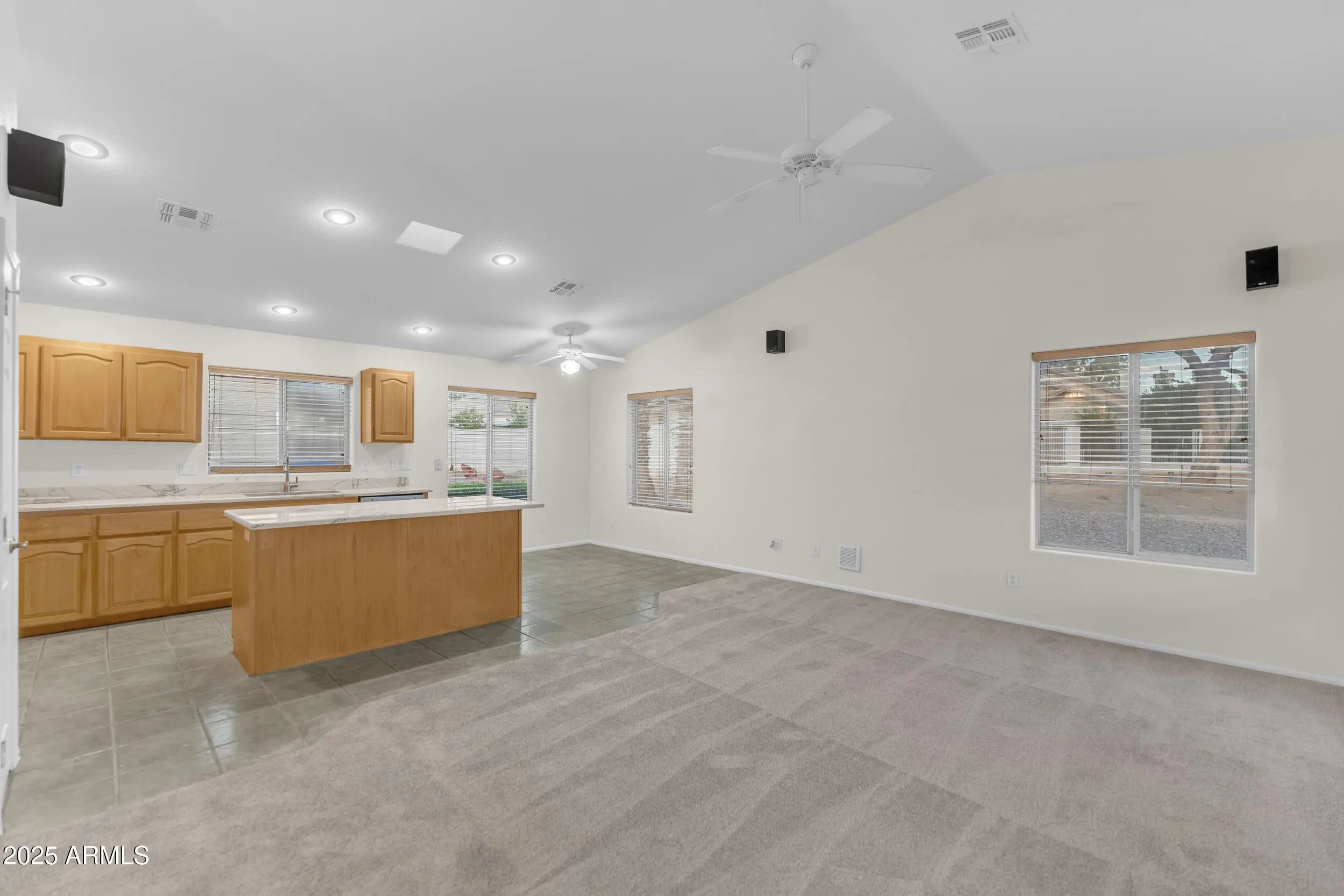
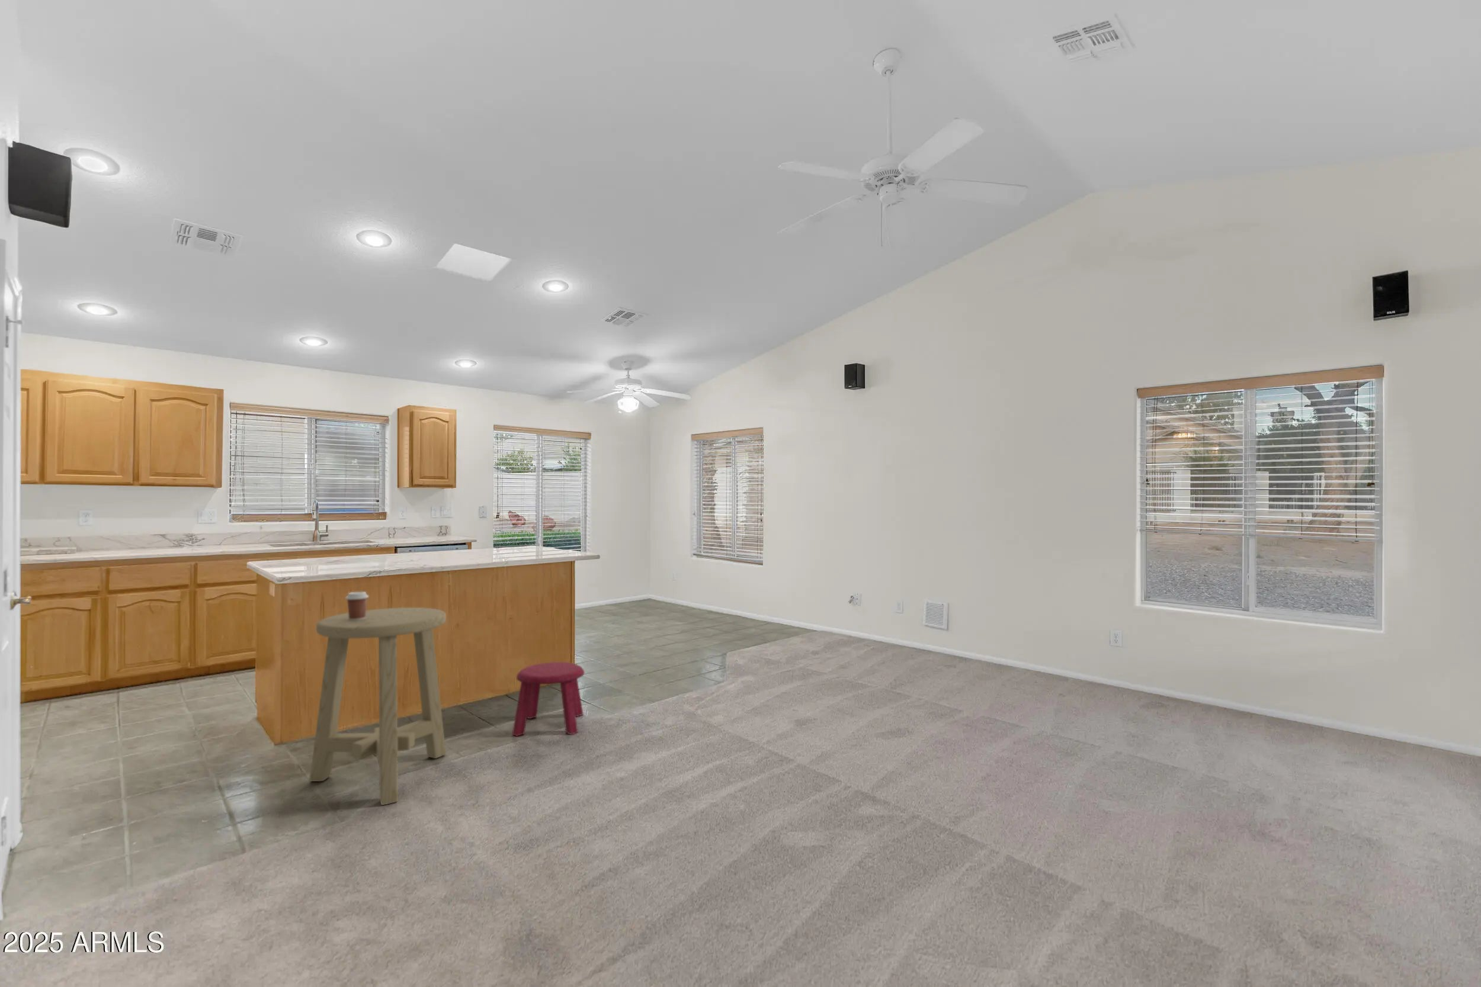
+ stool [310,607,446,806]
+ coffee cup [345,590,369,620]
+ stool [511,661,585,737]
